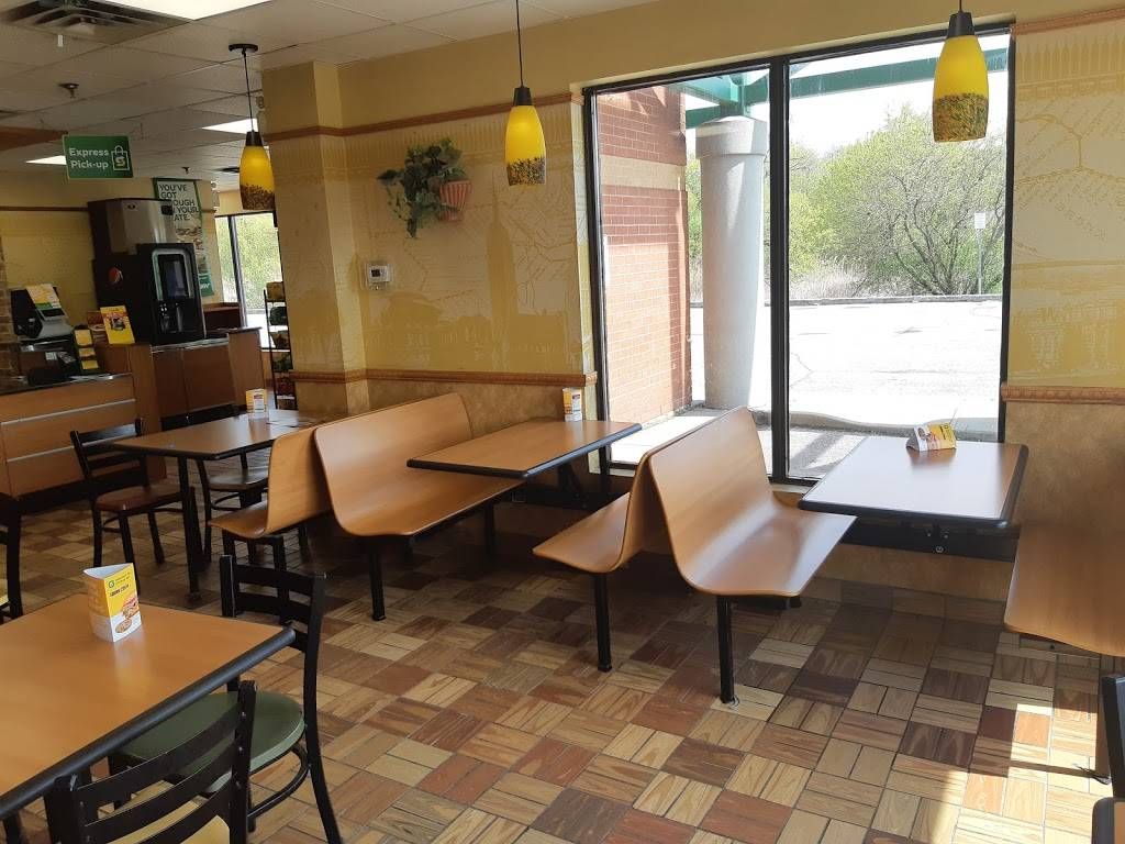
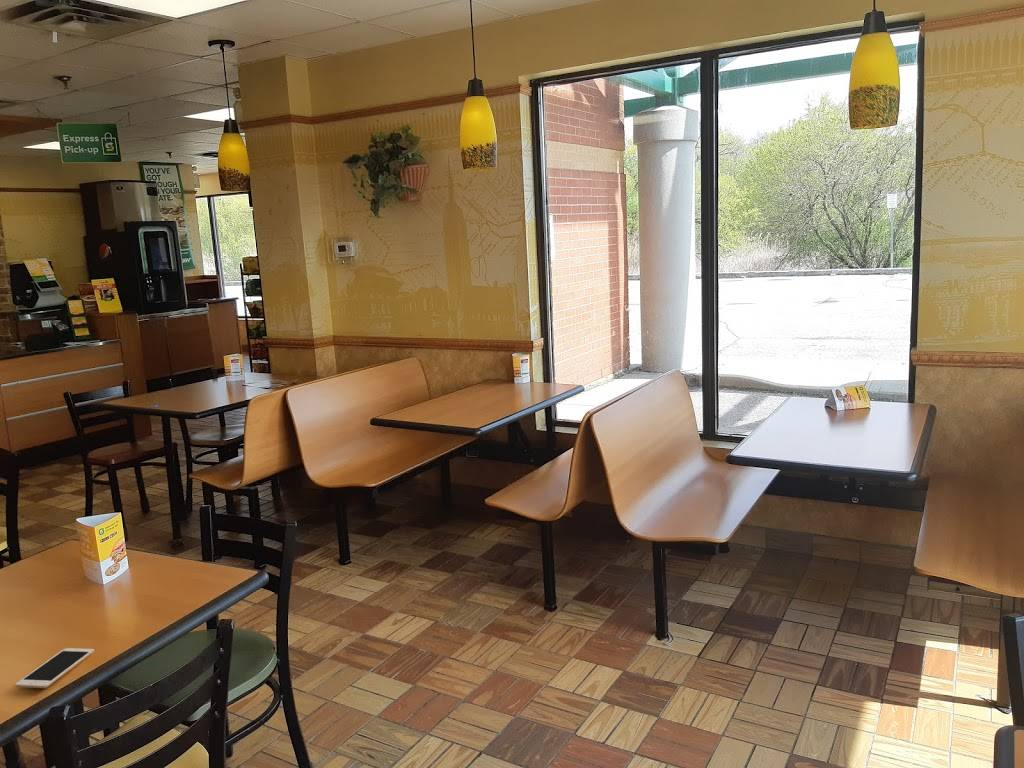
+ cell phone [14,647,95,689]
